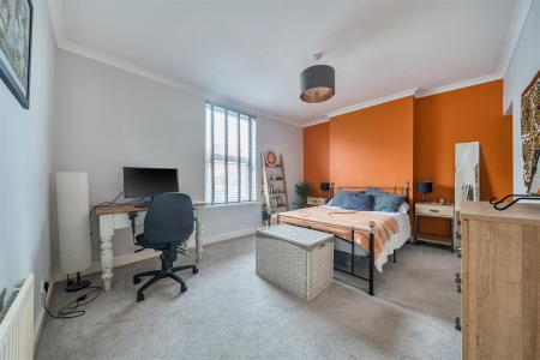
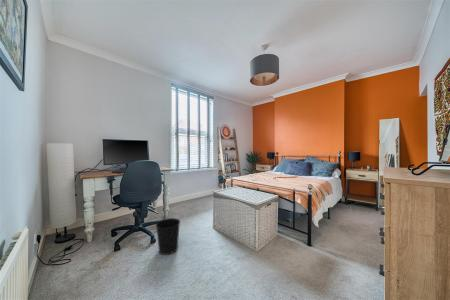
+ wastebasket [155,217,181,256]
